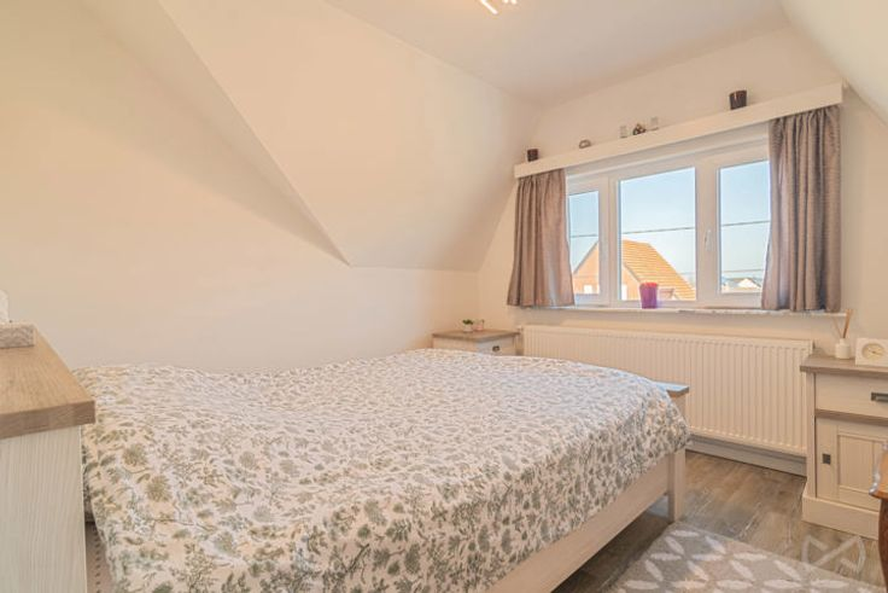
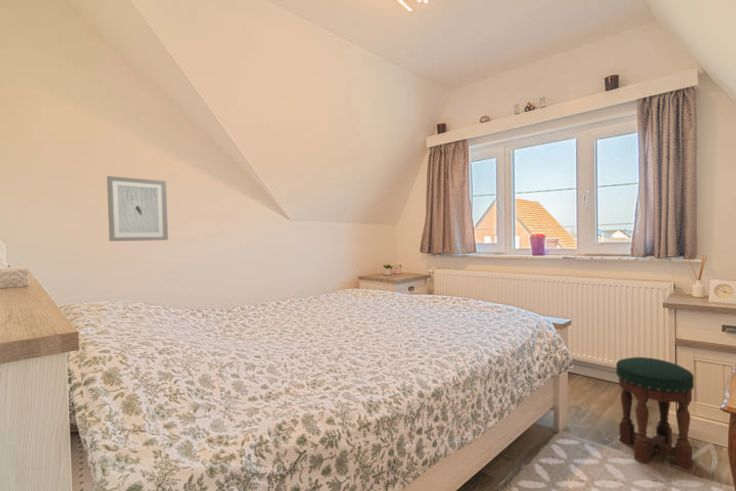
+ wall art [106,175,169,242]
+ stool [615,356,695,470]
